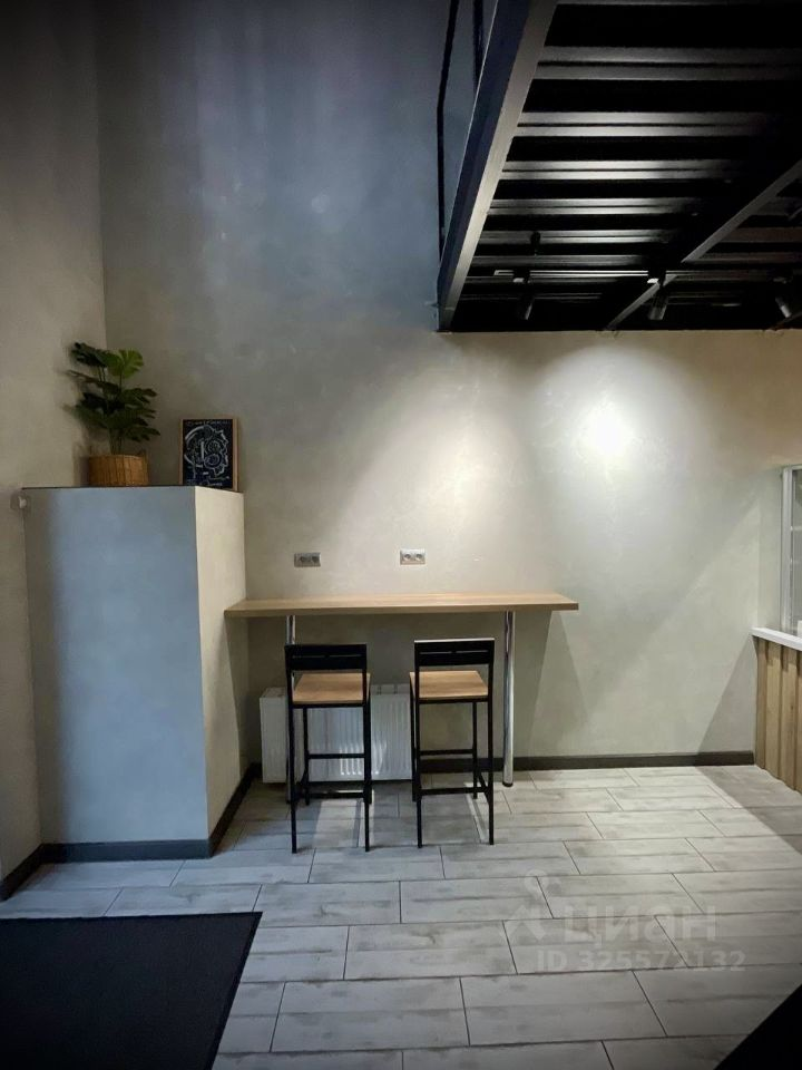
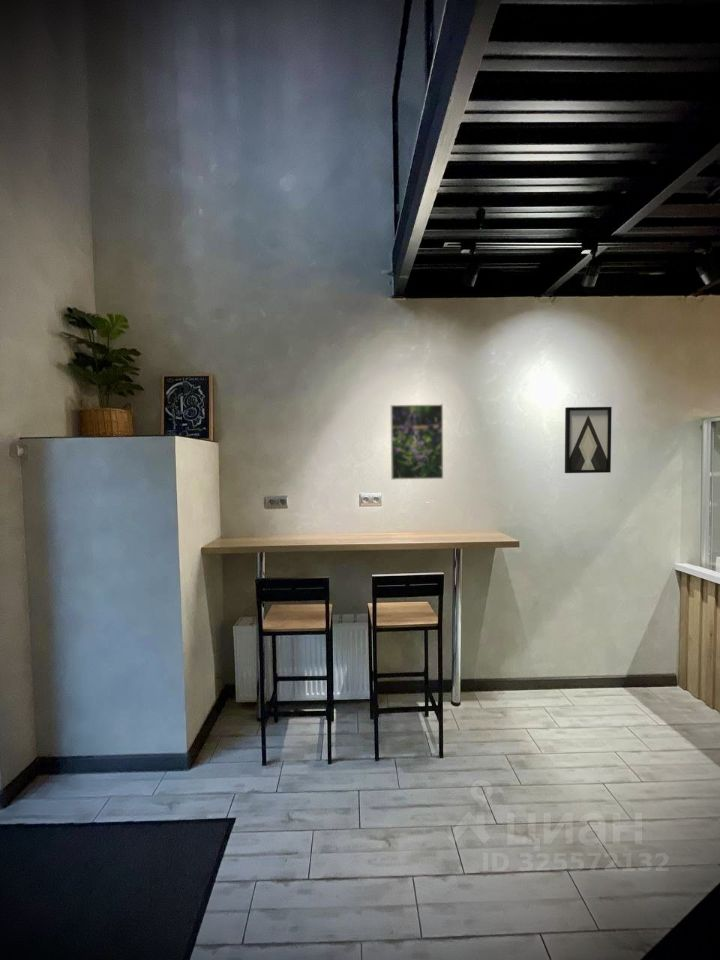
+ wall art [564,406,613,474]
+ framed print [390,403,444,481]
